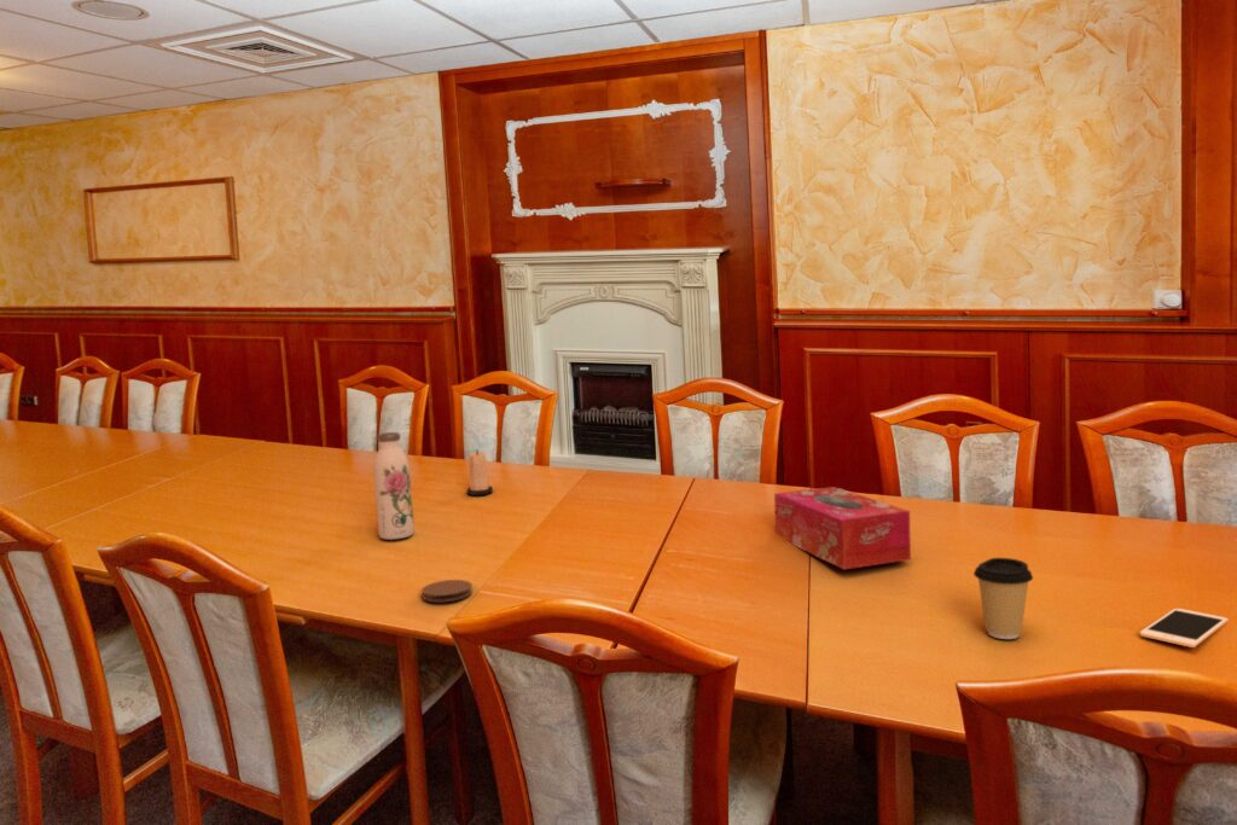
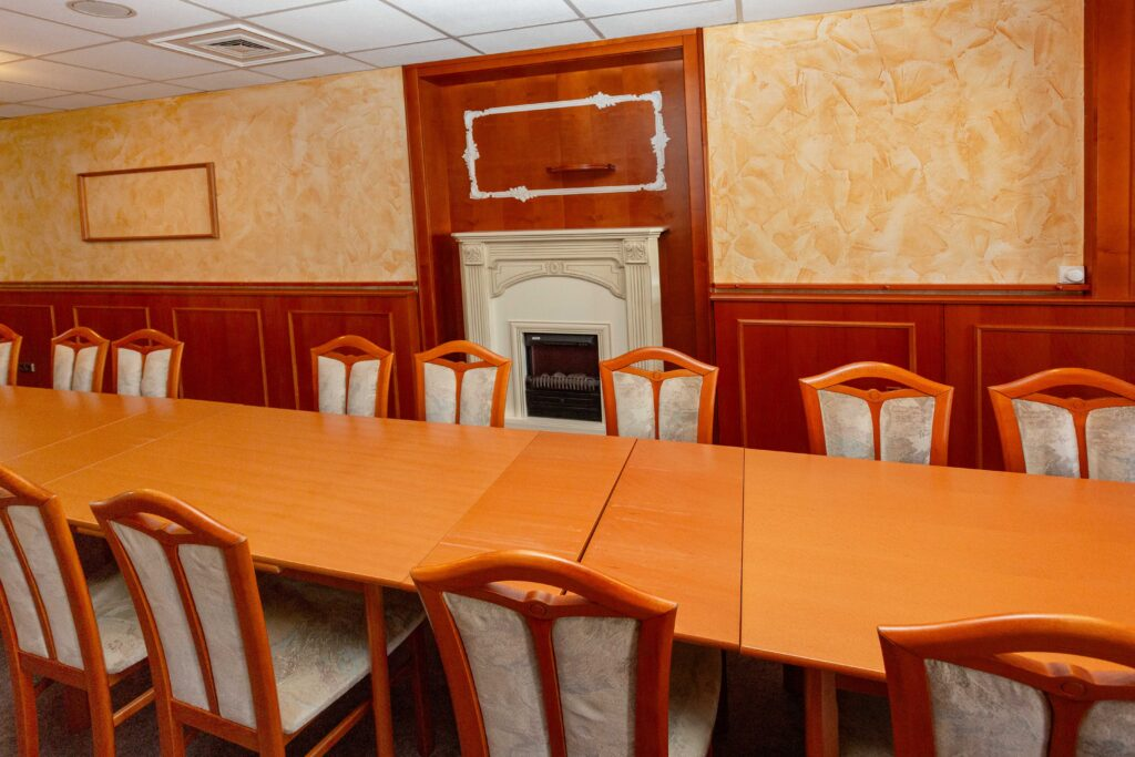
- candle [466,449,494,496]
- coffee cup [972,557,1034,640]
- coaster [420,579,474,603]
- water bottle [372,431,416,541]
- tissue box [773,486,912,571]
- cell phone [1139,608,1229,649]
